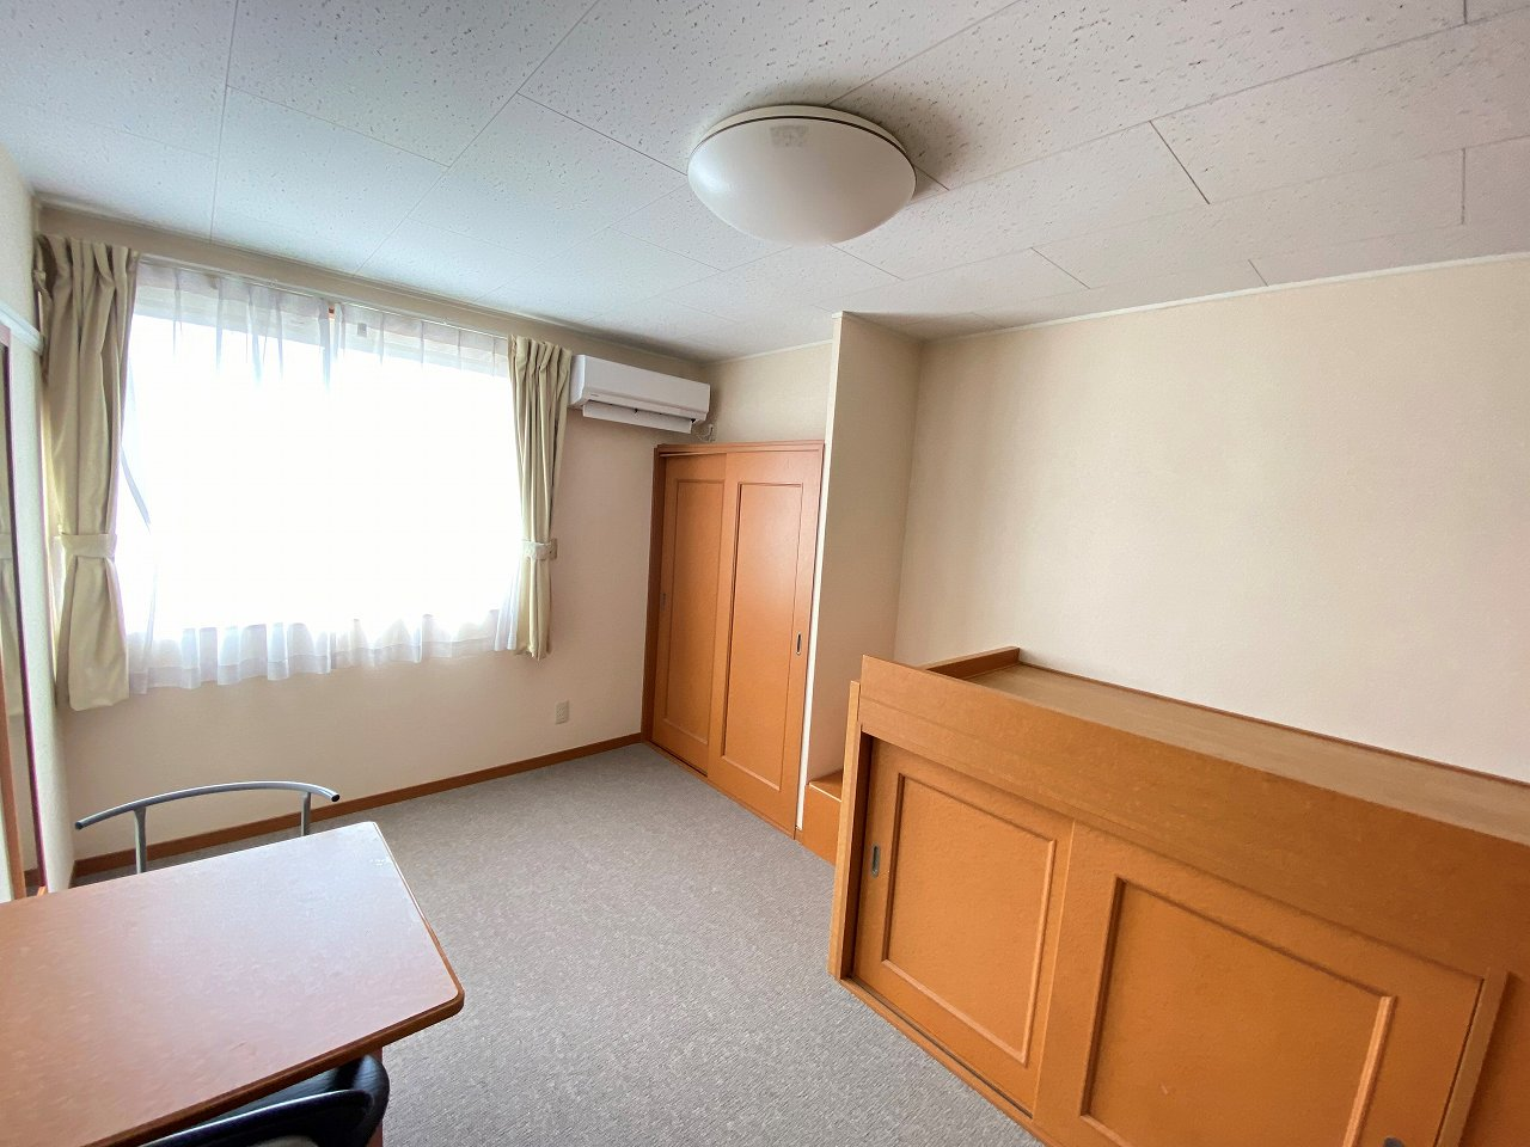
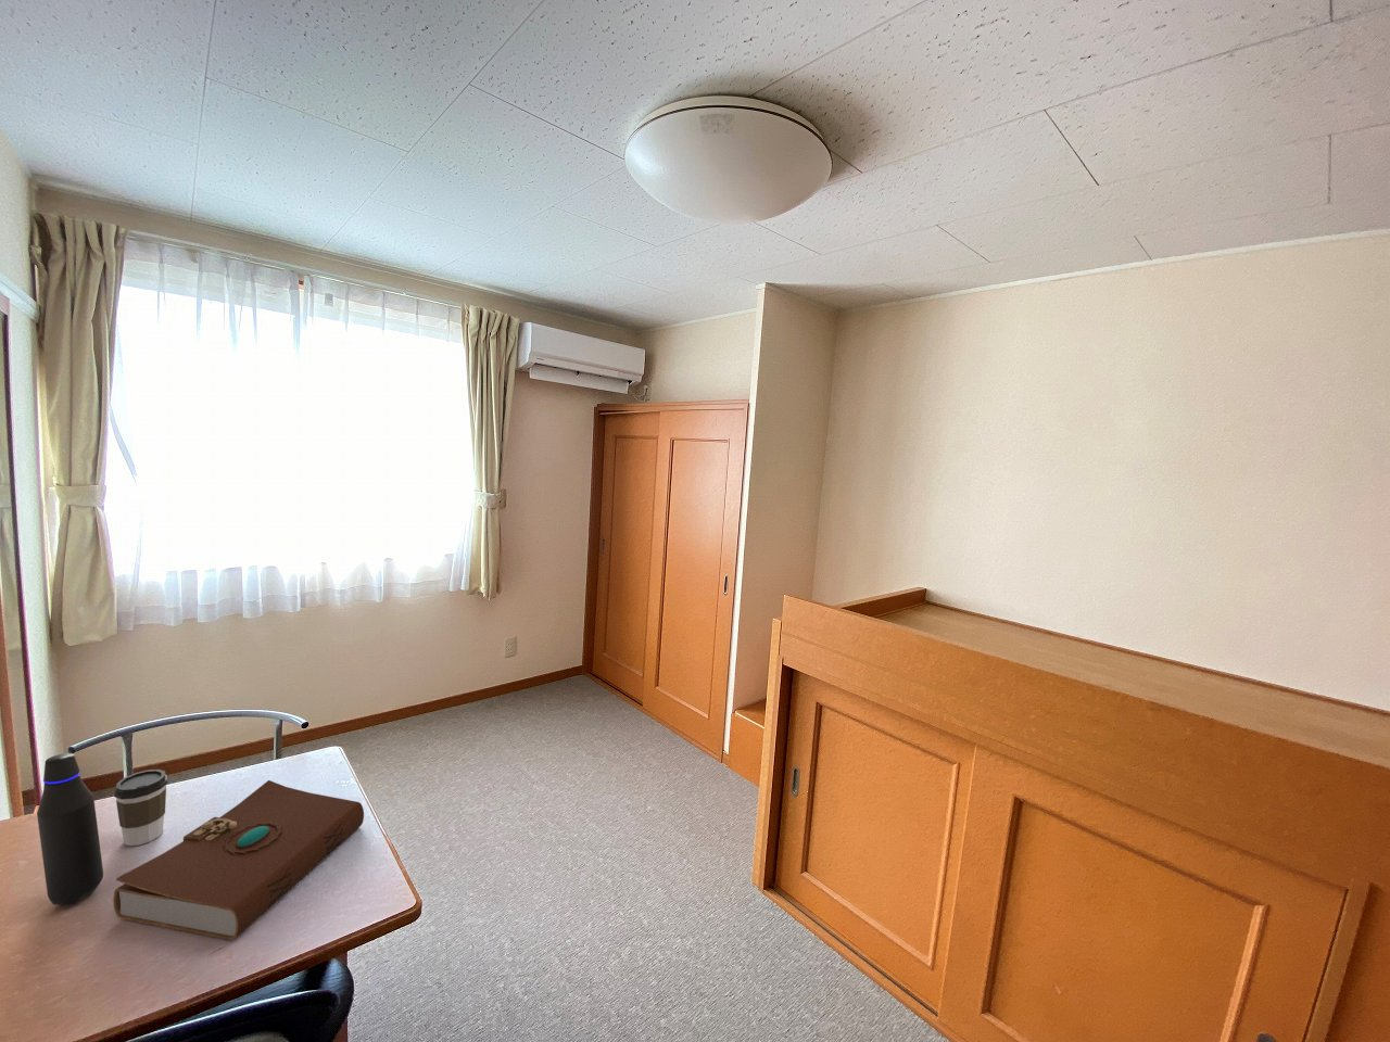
+ water bottle [36,752,104,906]
+ coffee cup [113,768,169,846]
+ book [113,779,364,941]
